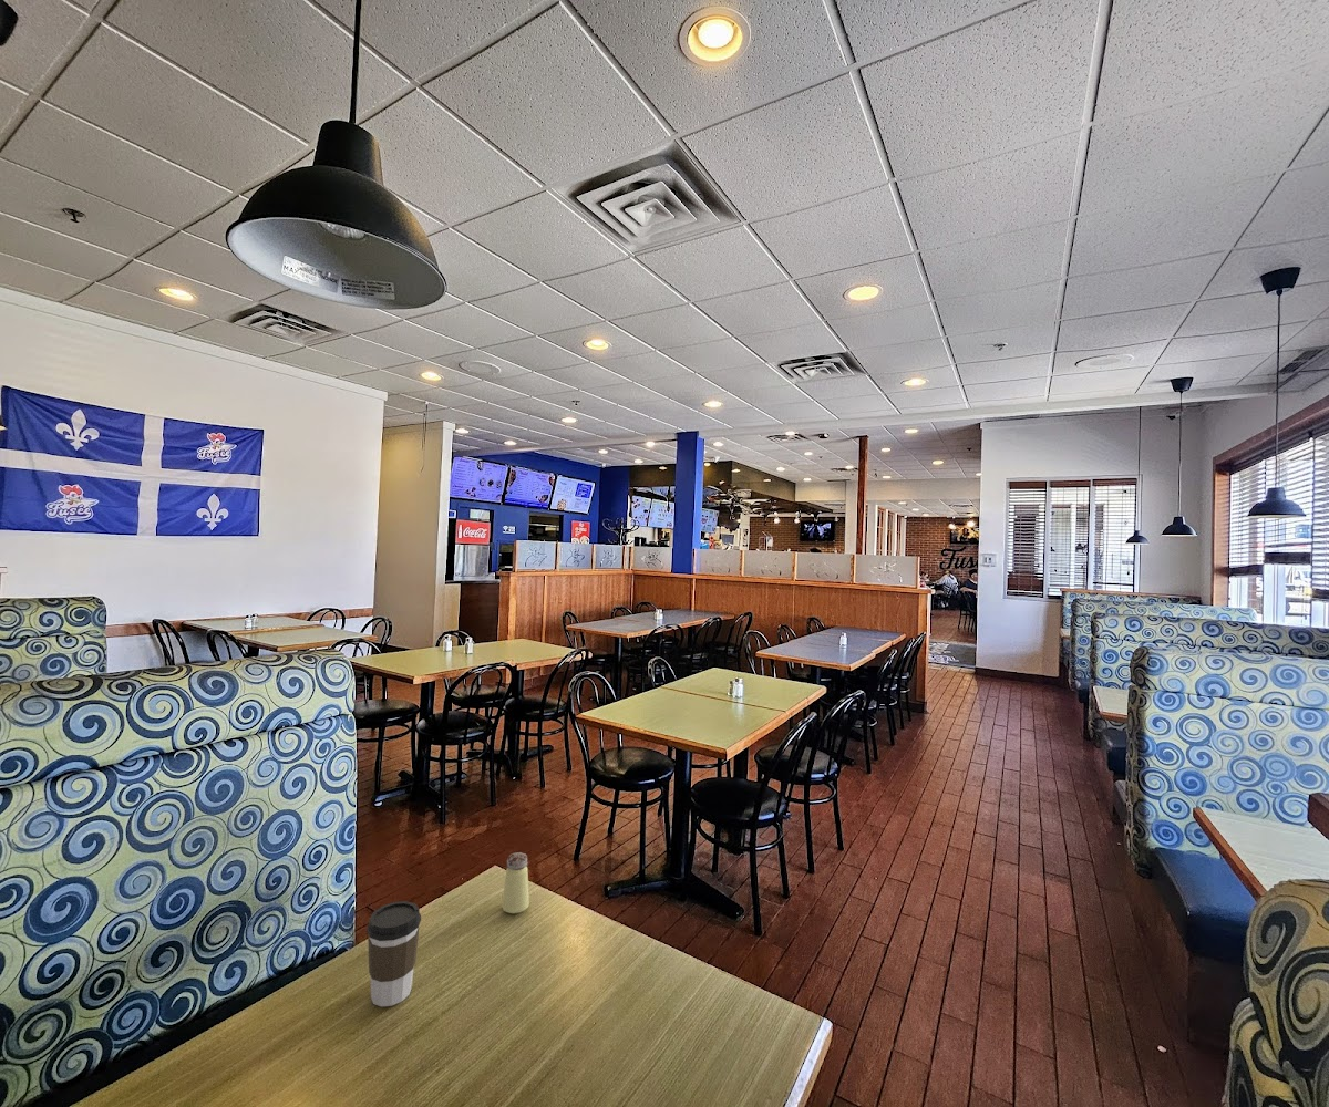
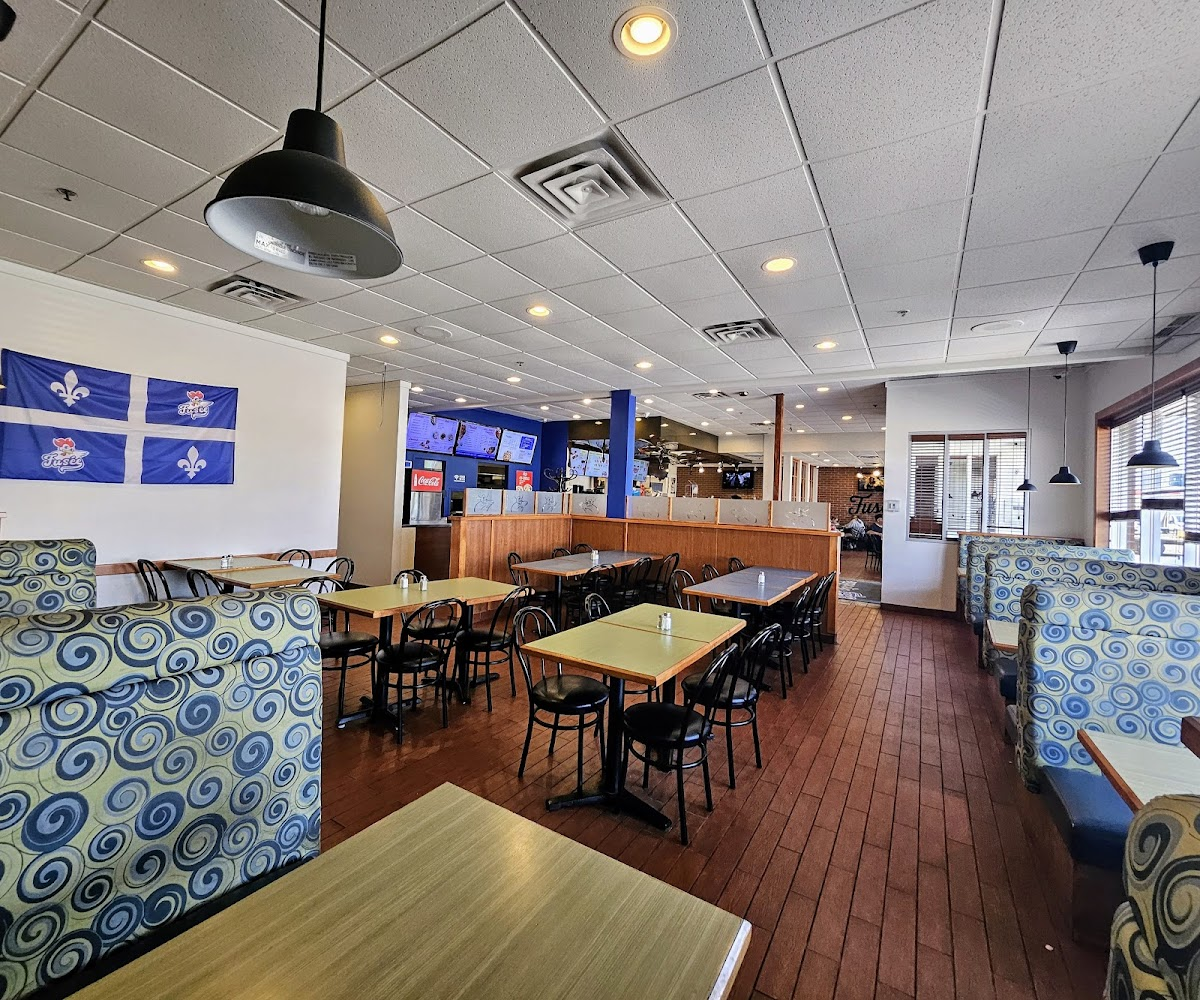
- coffee cup [365,900,422,1007]
- saltshaker [501,851,530,914]
